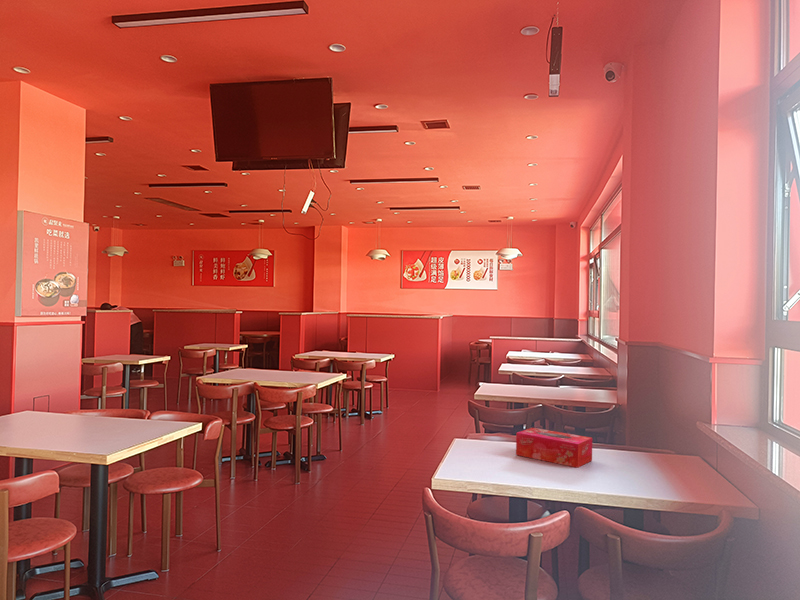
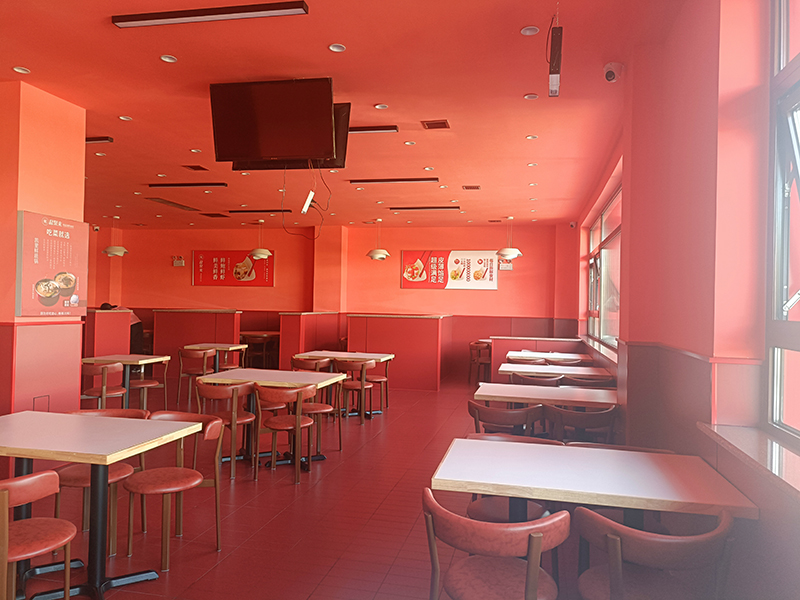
- tissue box [515,427,593,469]
